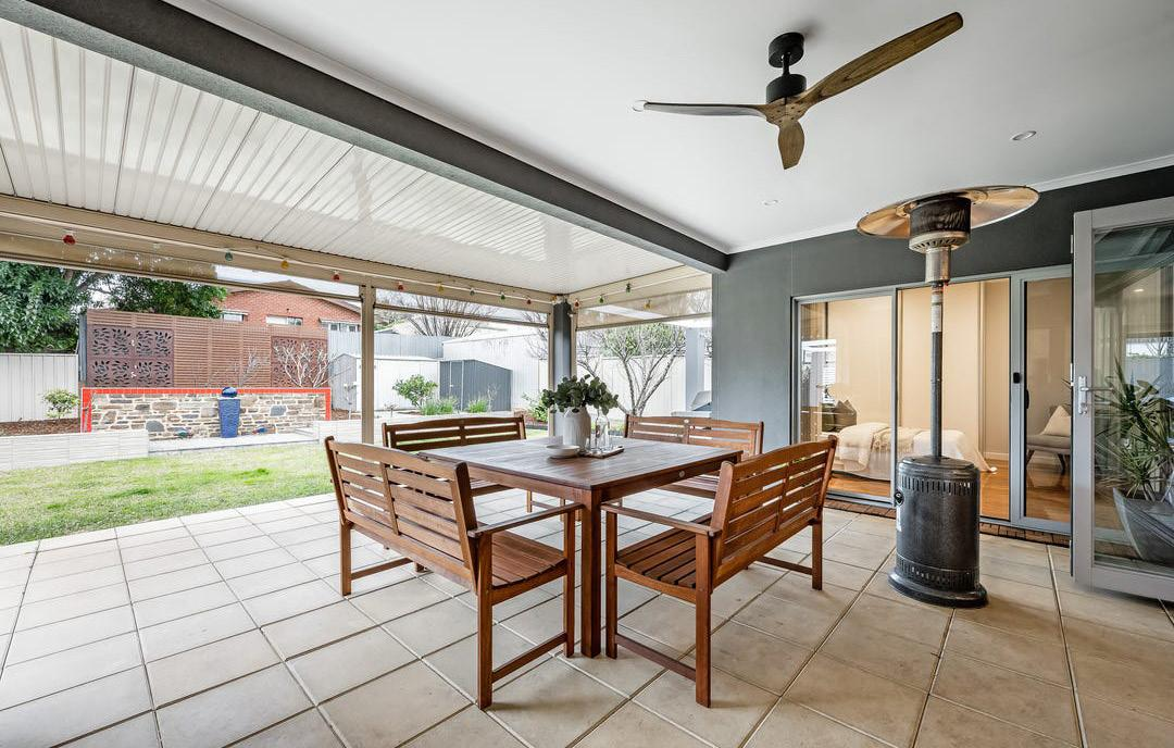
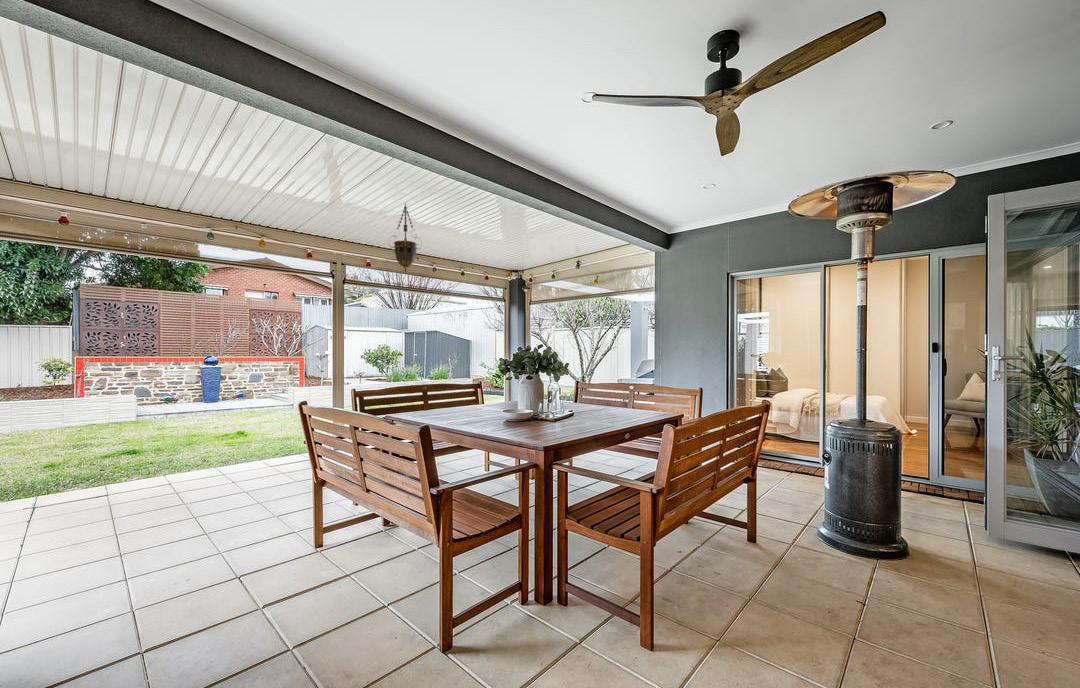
+ hanging lantern [388,202,423,274]
